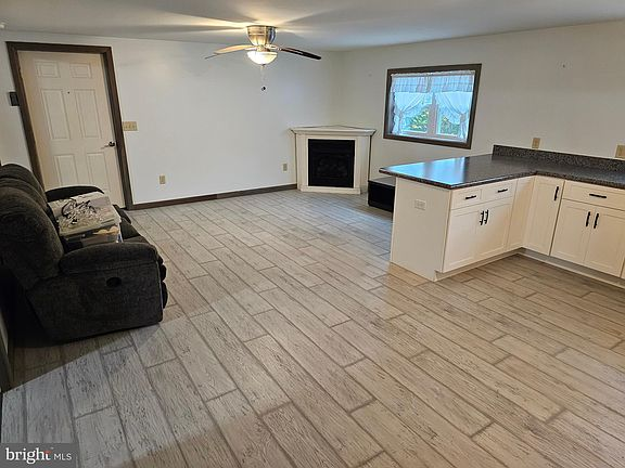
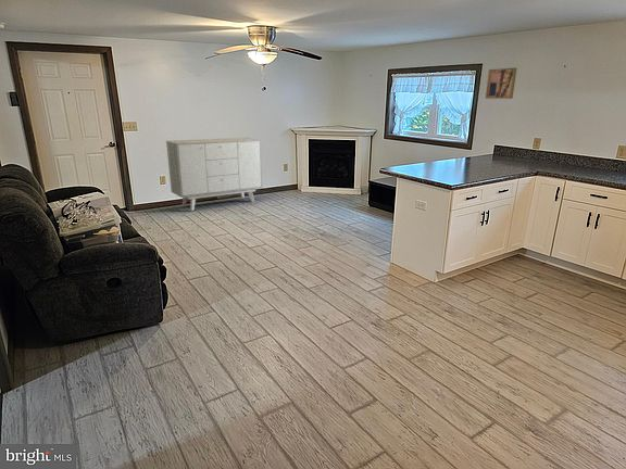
+ sideboard [165,137,263,212]
+ wall art [485,66,517,100]
